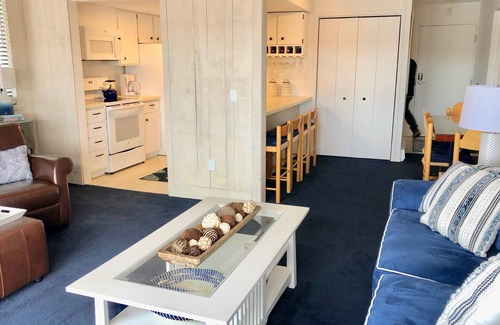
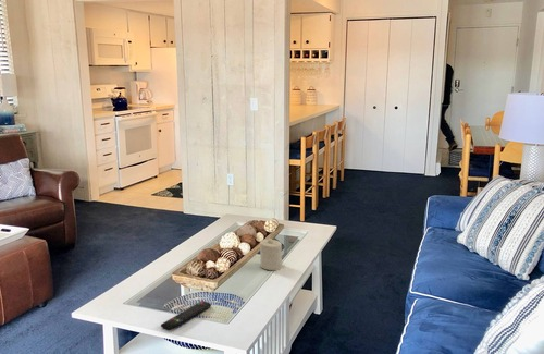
+ candle [259,236,283,271]
+ remote control [160,300,212,331]
